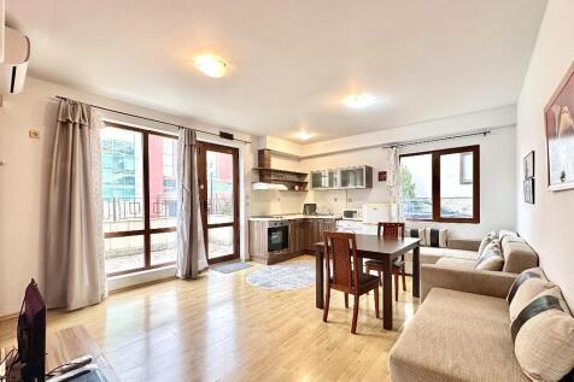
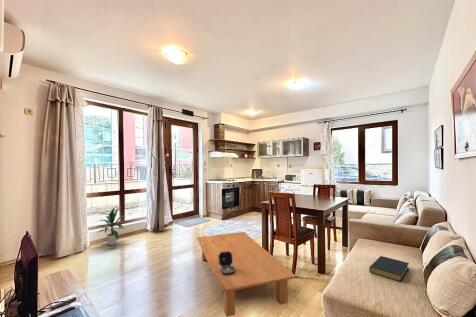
+ indoor plant [95,207,126,246]
+ coffee table [196,231,297,317]
+ hardback book [368,255,410,283]
+ decorative box [218,251,236,275]
